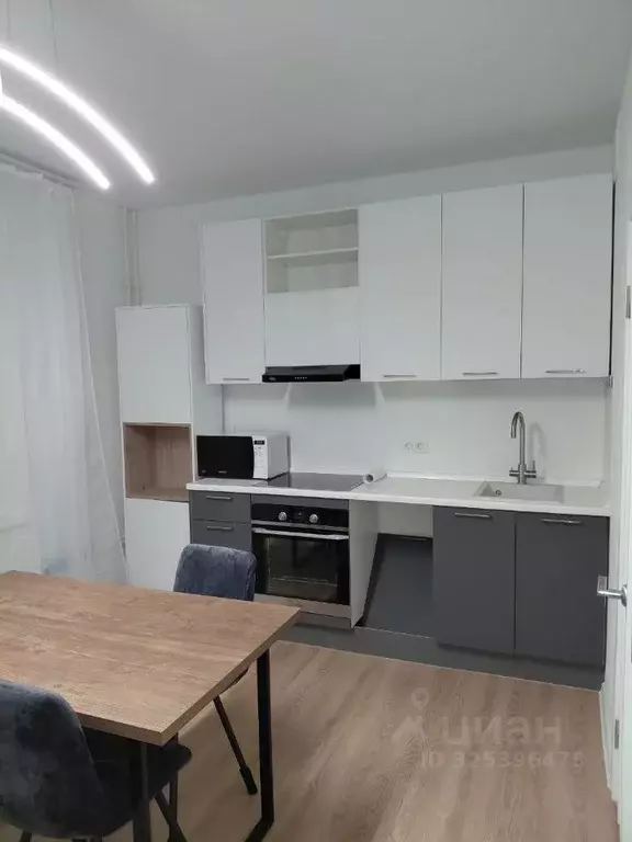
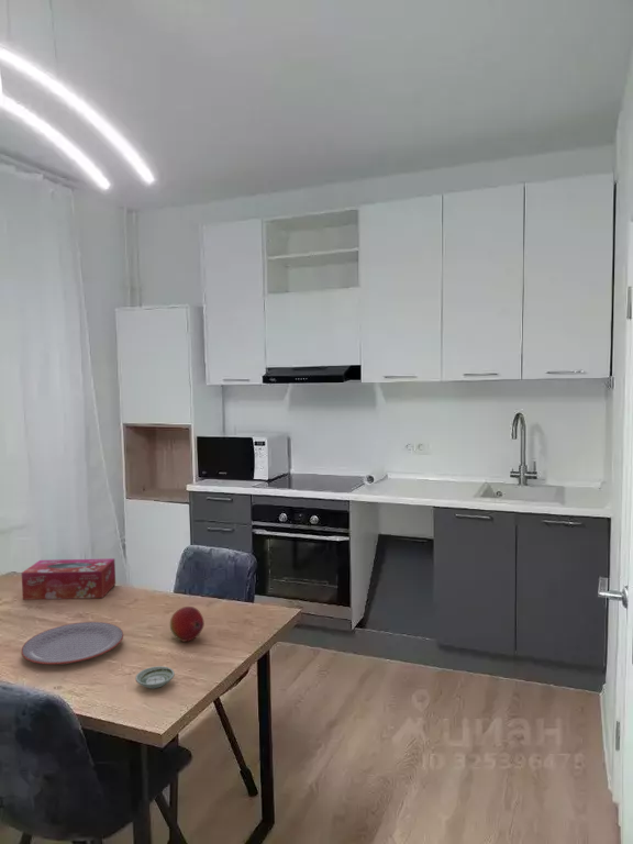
+ tissue box [21,557,116,601]
+ saucer [134,665,176,690]
+ plate [20,621,124,666]
+ fruit [169,606,206,643]
